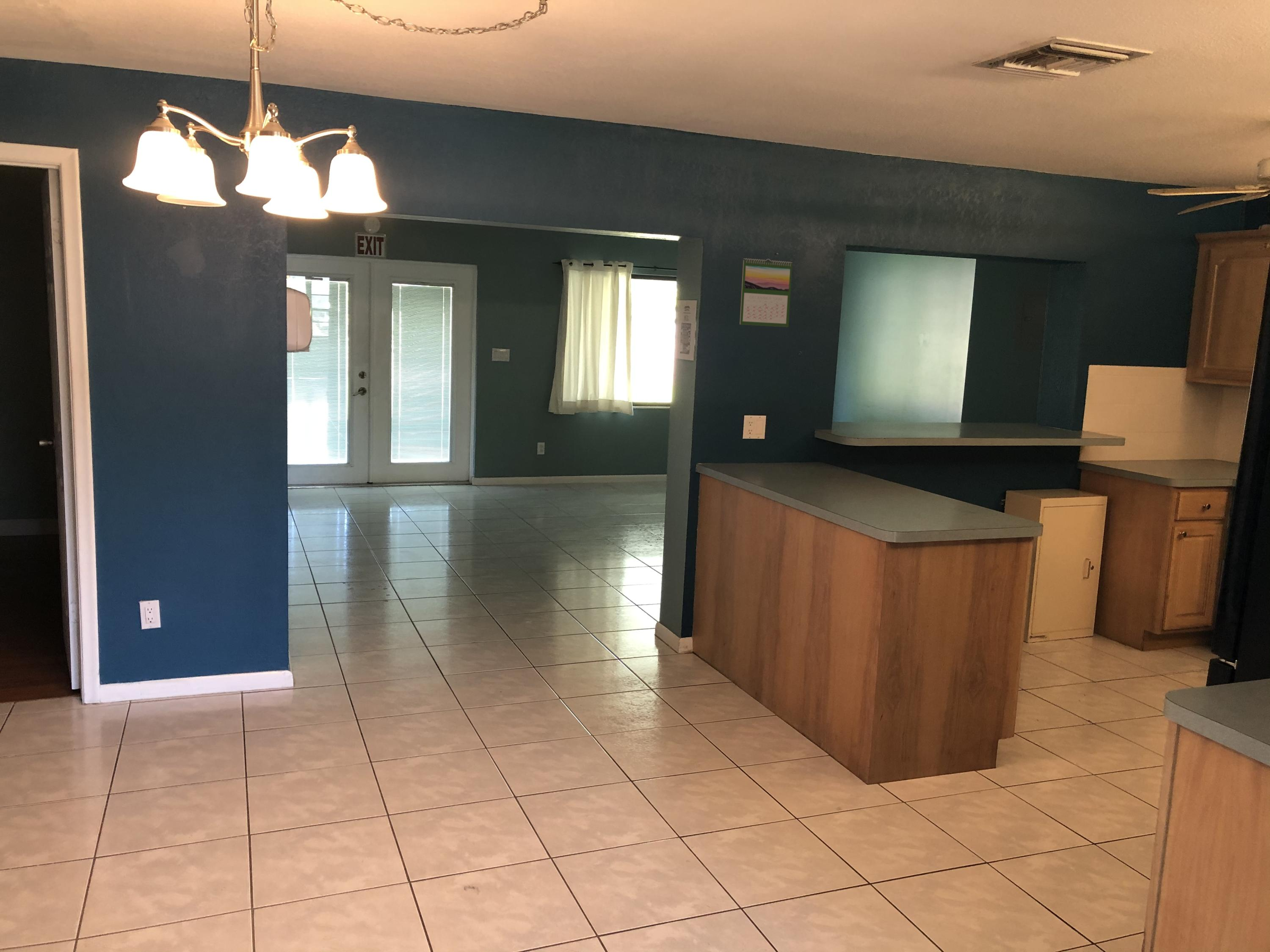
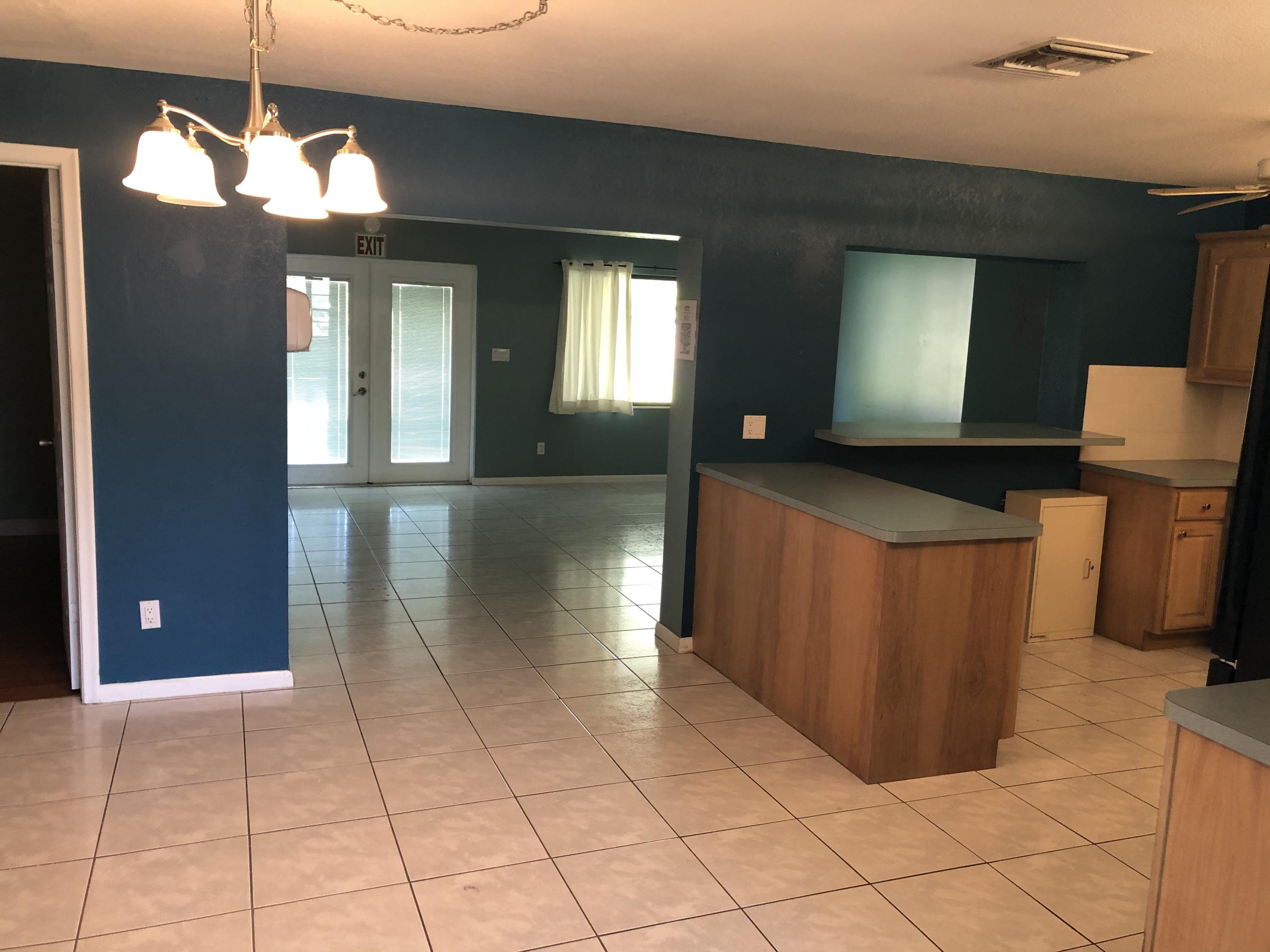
- calendar [739,258,793,327]
